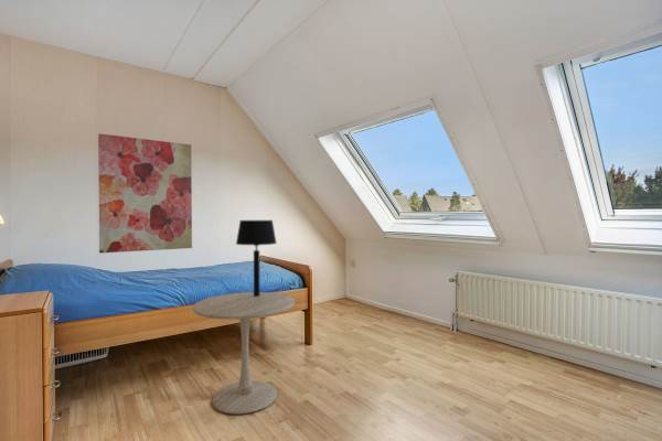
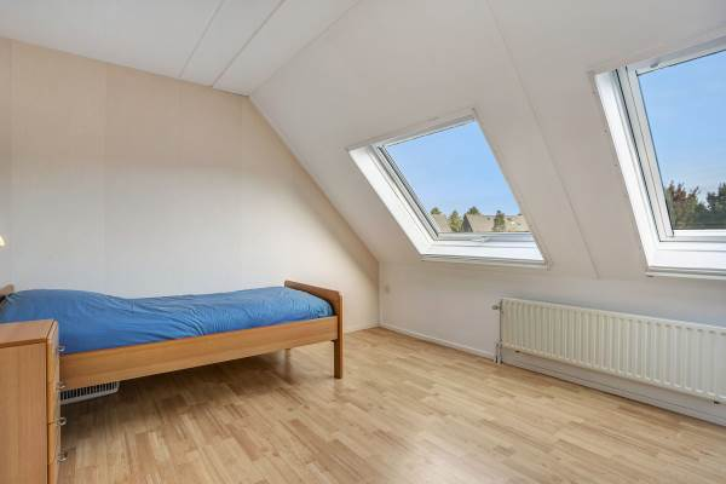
- wall art [97,132,193,255]
- table lamp [235,219,278,297]
- side table [191,291,296,416]
